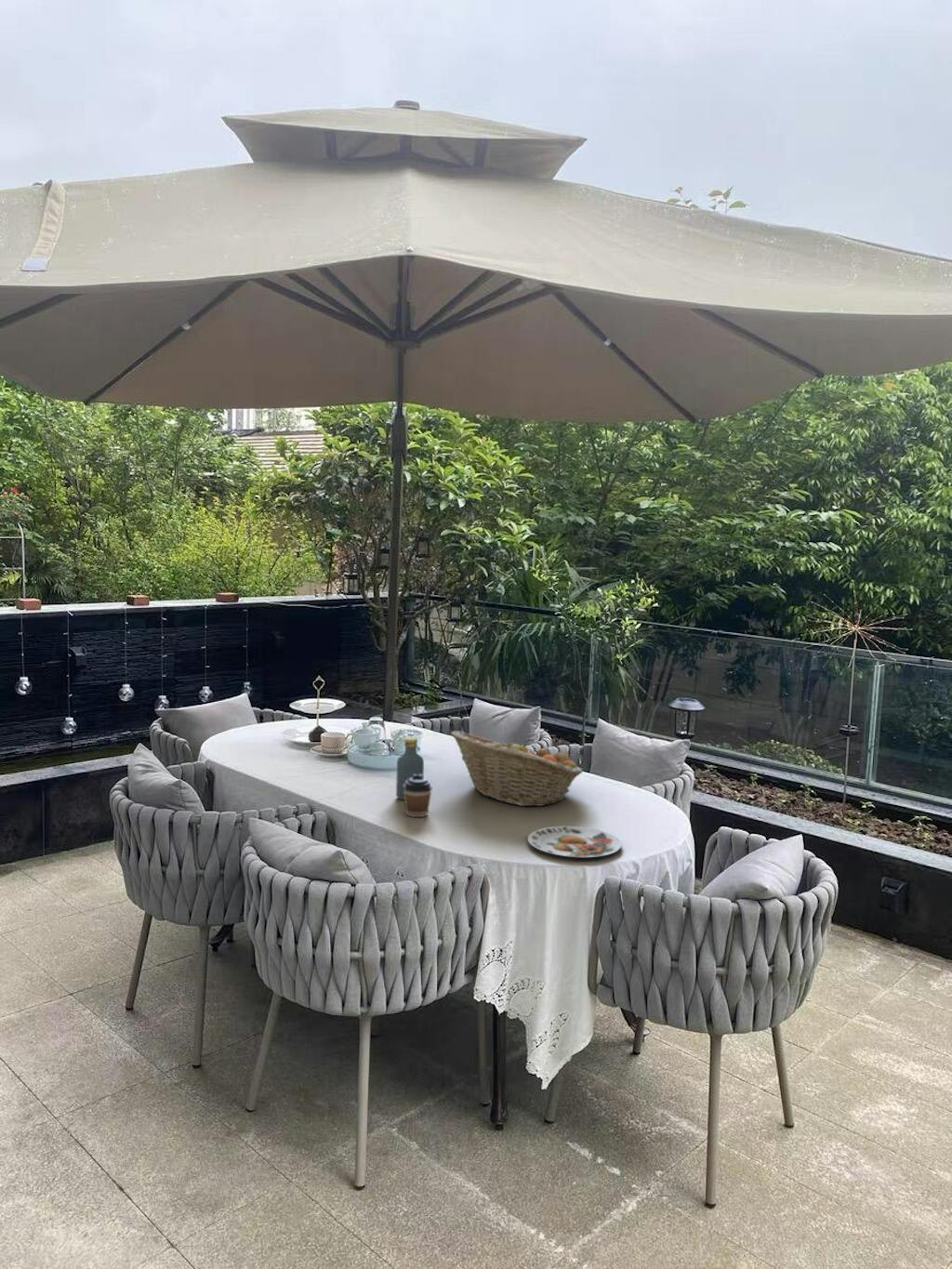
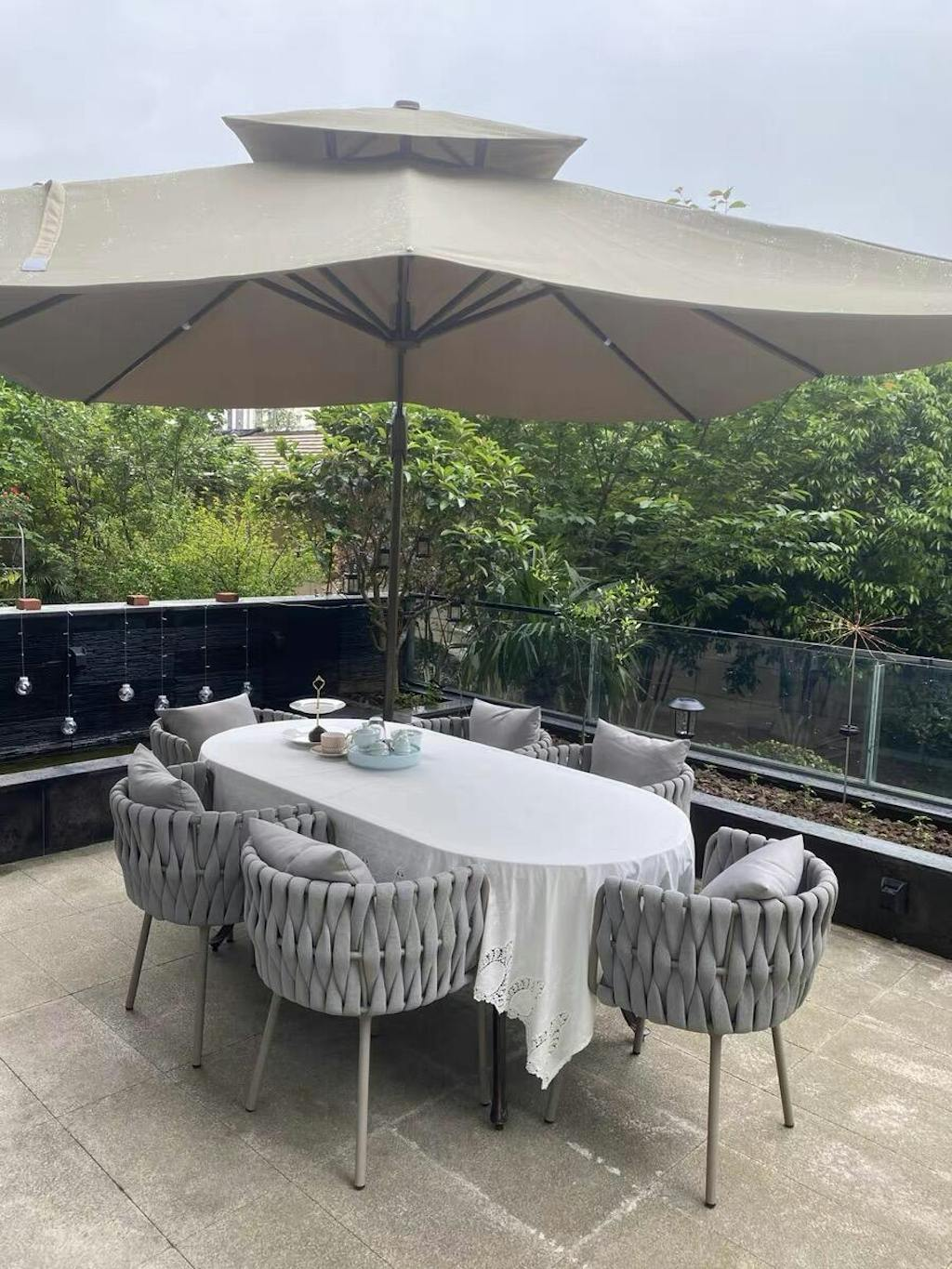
- fruit basket [450,730,584,807]
- coffee cup [403,774,433,818]
- plate [527,826,623,858]
- vodka [395,736,425,800]
